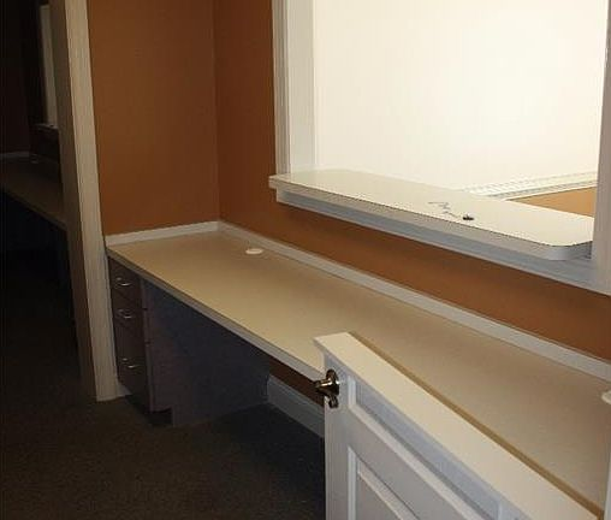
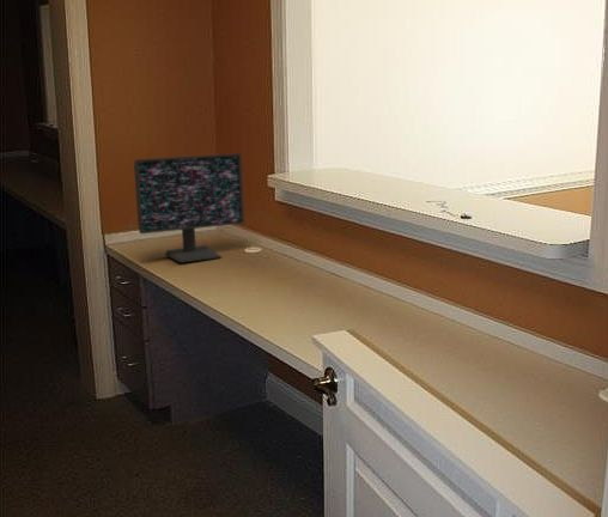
+ computer monitor [133,152,245,264]
